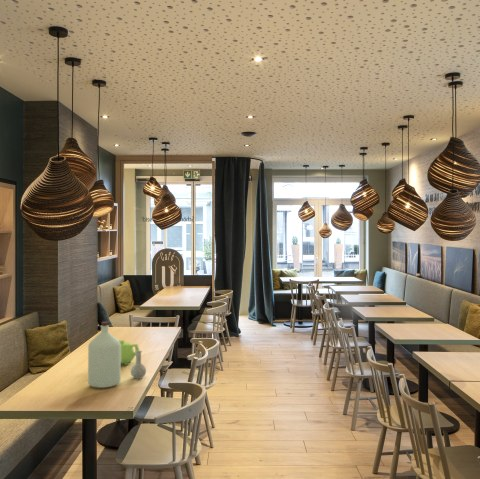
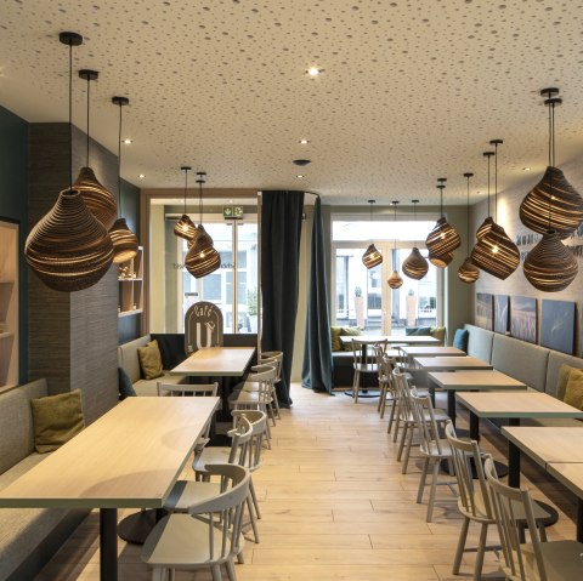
- teapot [119,339,141,366]
- bottle [87,321,147,389]
